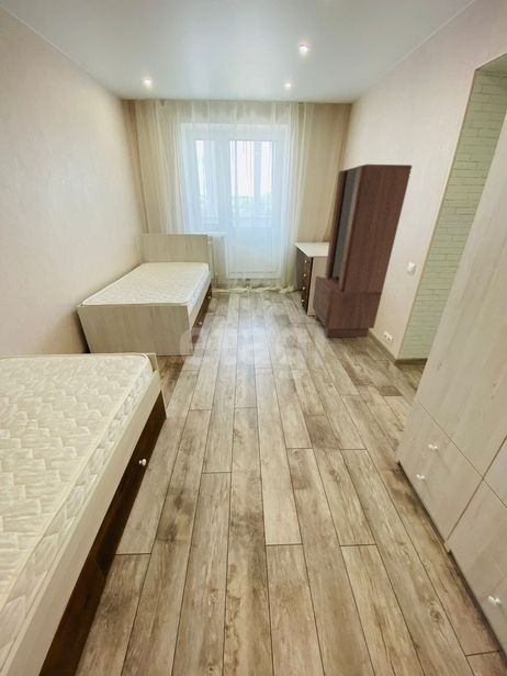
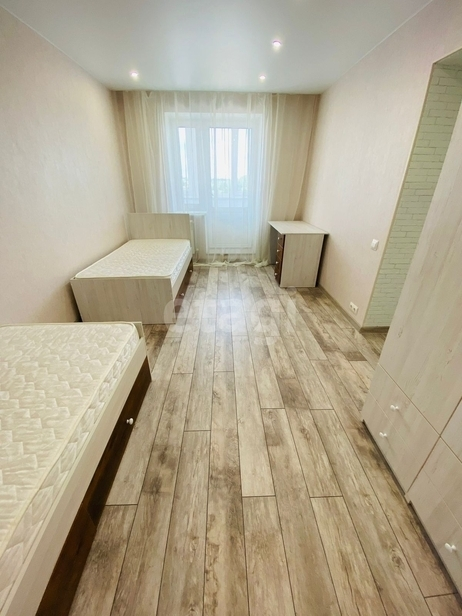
- bookcase [312,164,413,338]
